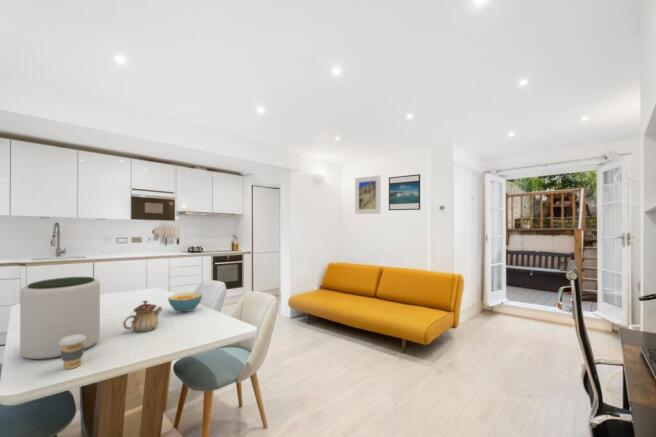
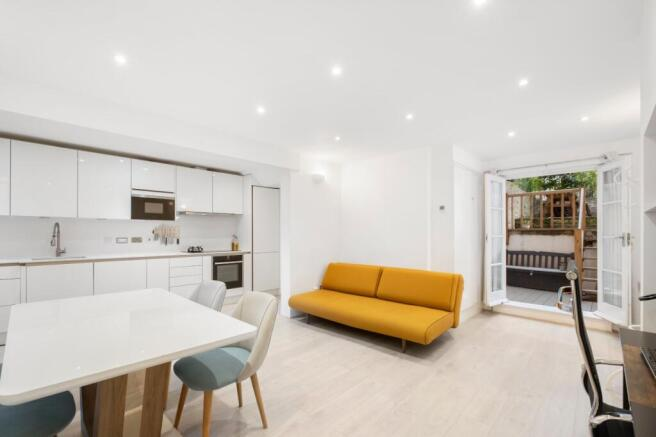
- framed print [388,173,421,211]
- teapot [122,299,164,333]
- plant pot [19,276,101,361]
- coffee cup [59,335,86,370]
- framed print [354,174,381,215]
- cereal bowl [167,291,203,314]
